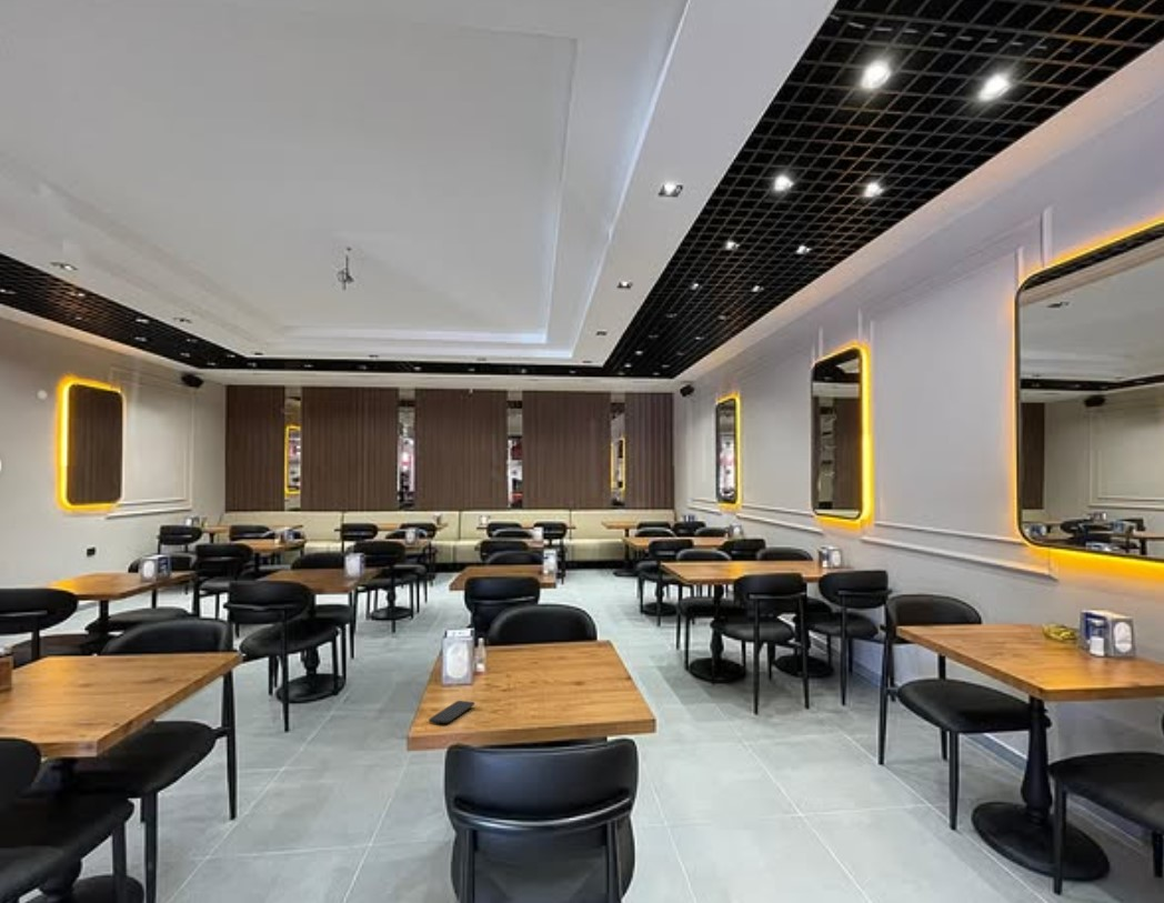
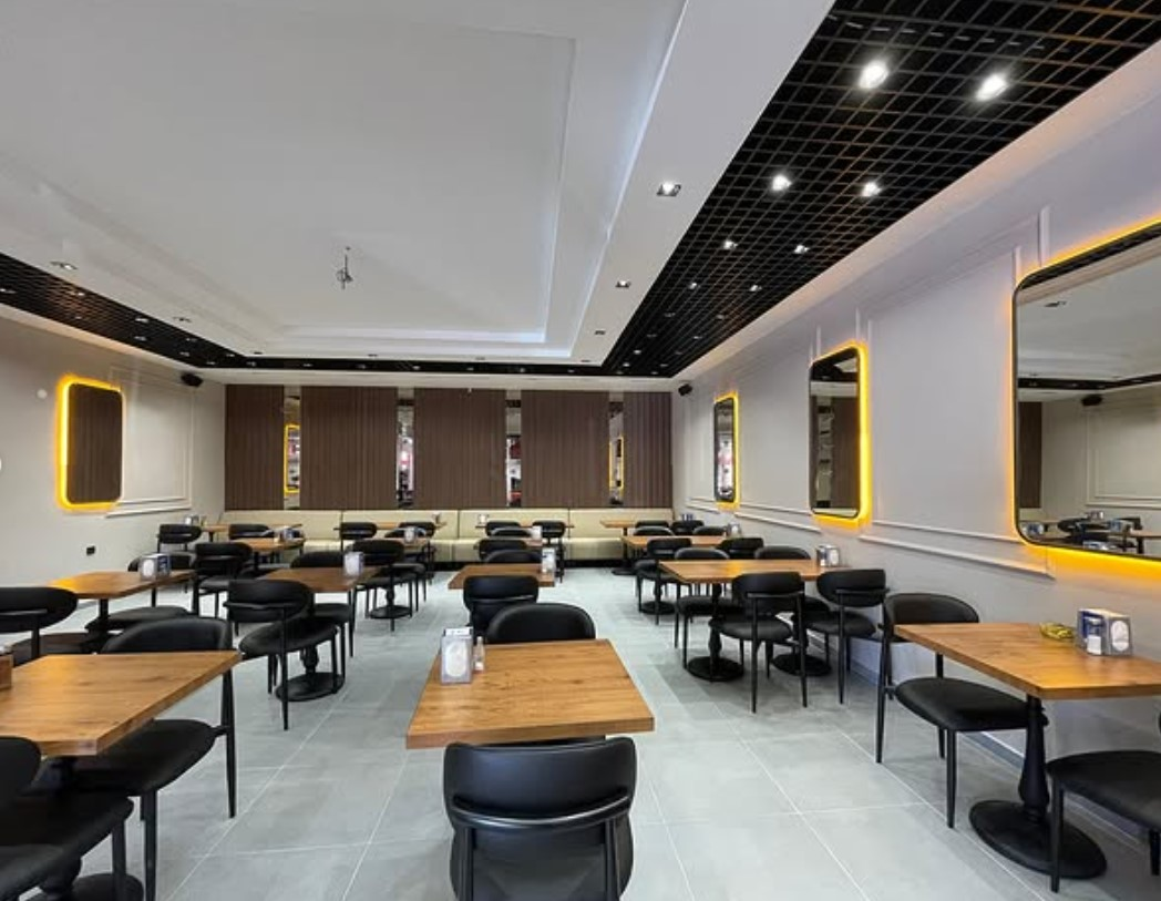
- smartphone [428,700,475,724]
